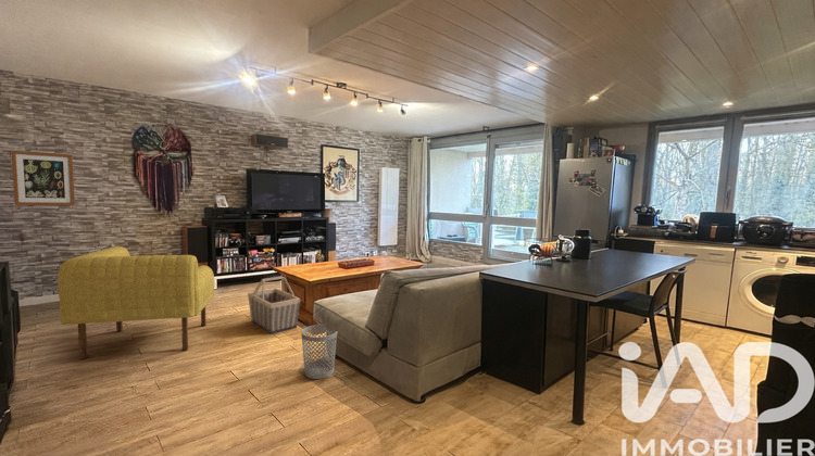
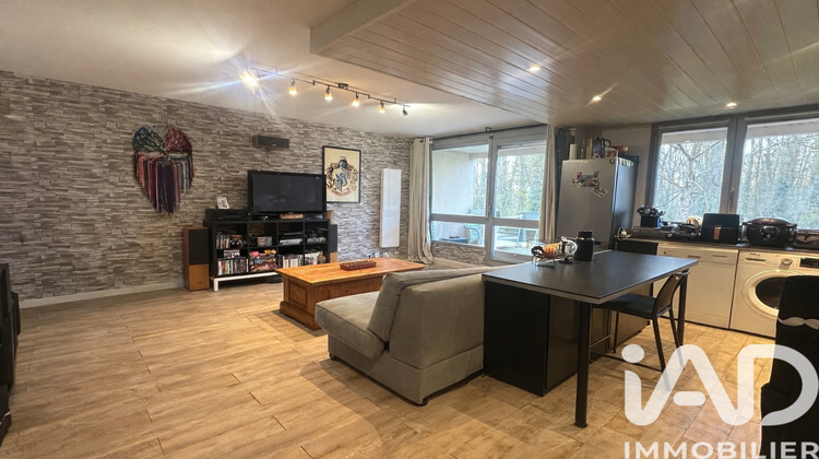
- armchair [57,245,215,360]
- basket [247,275,301,335]
- wastebasket [300,324,338,380]
- wall art [10,150,76,206]
